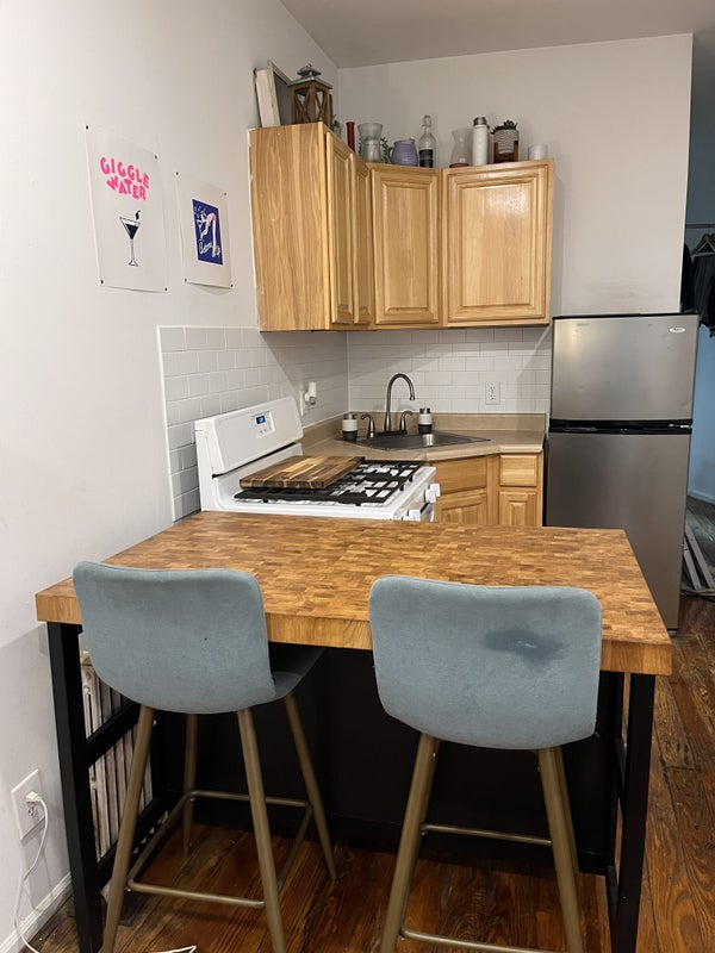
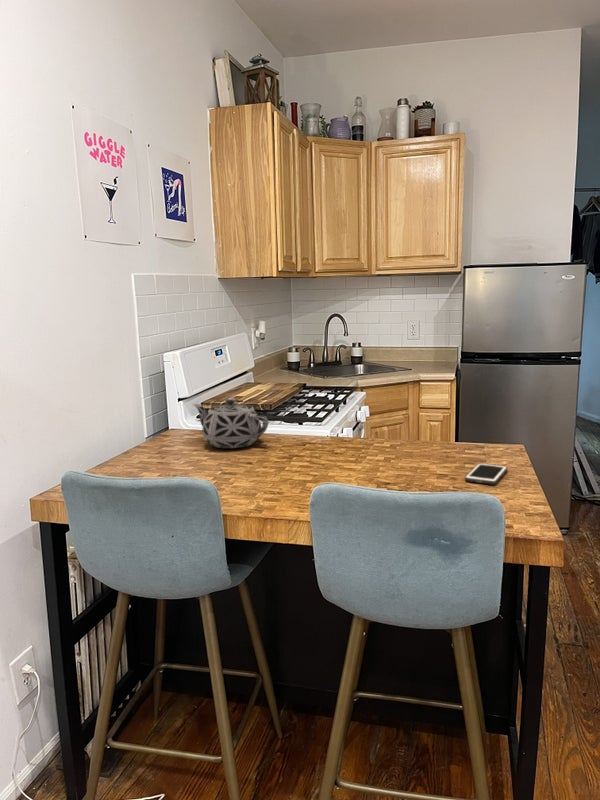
+ teapot [192,397,269,449]
+ cell phone [464,462,508,485]
